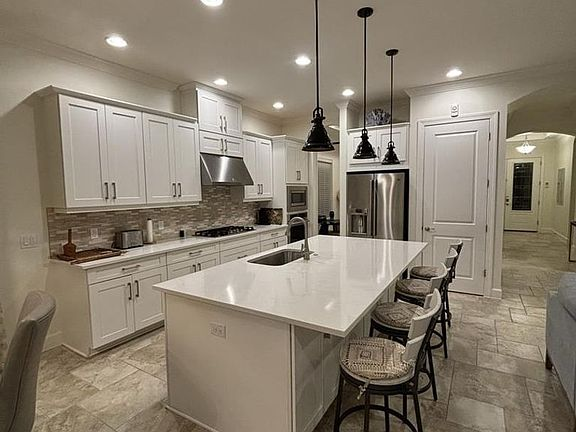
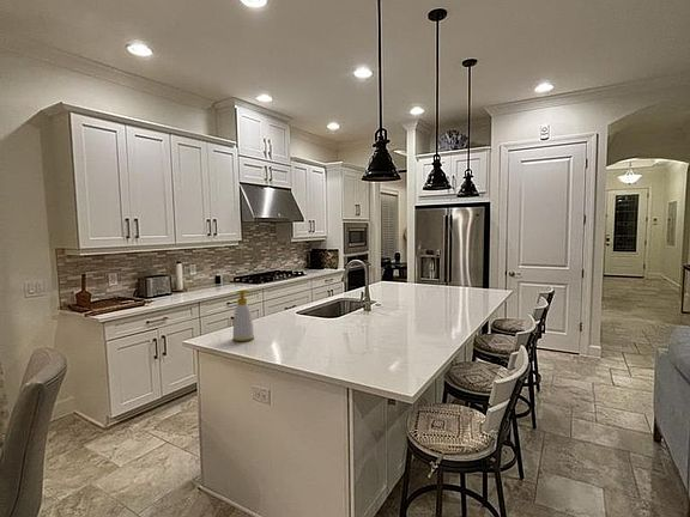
+ soap bottle [231,288,255,342]
